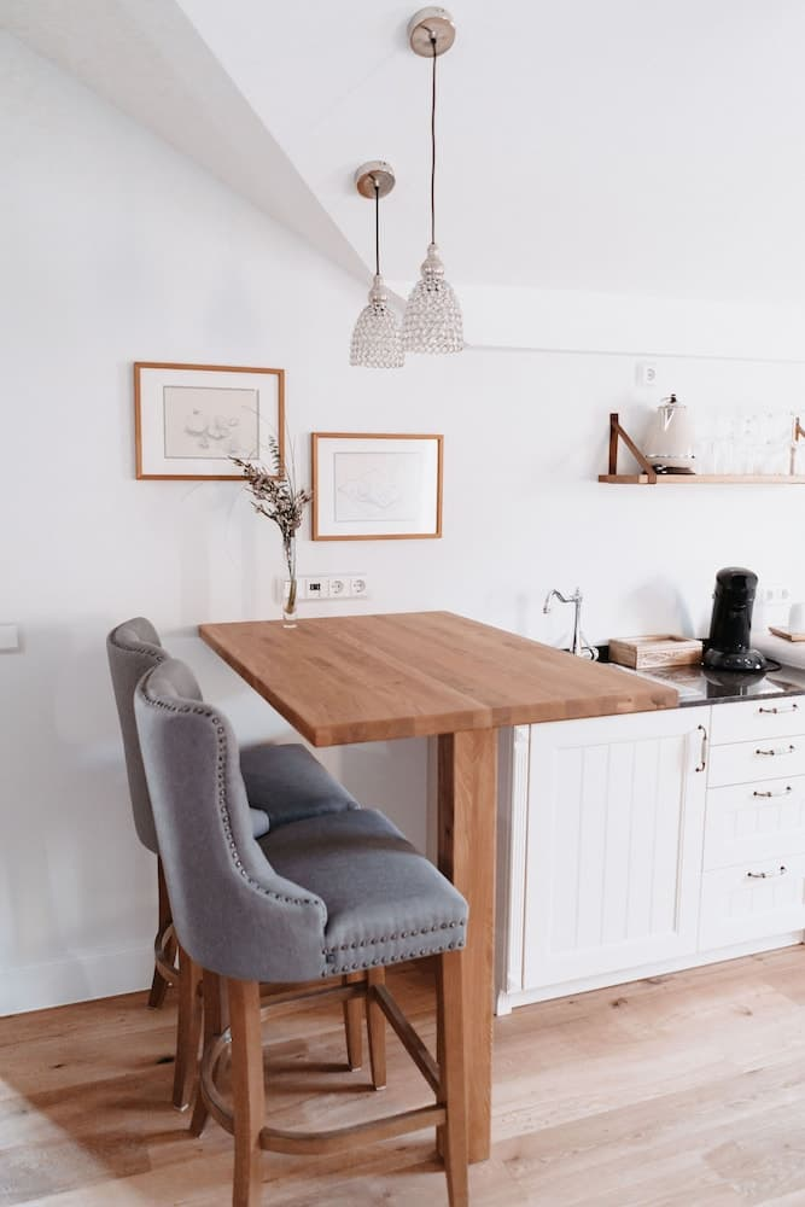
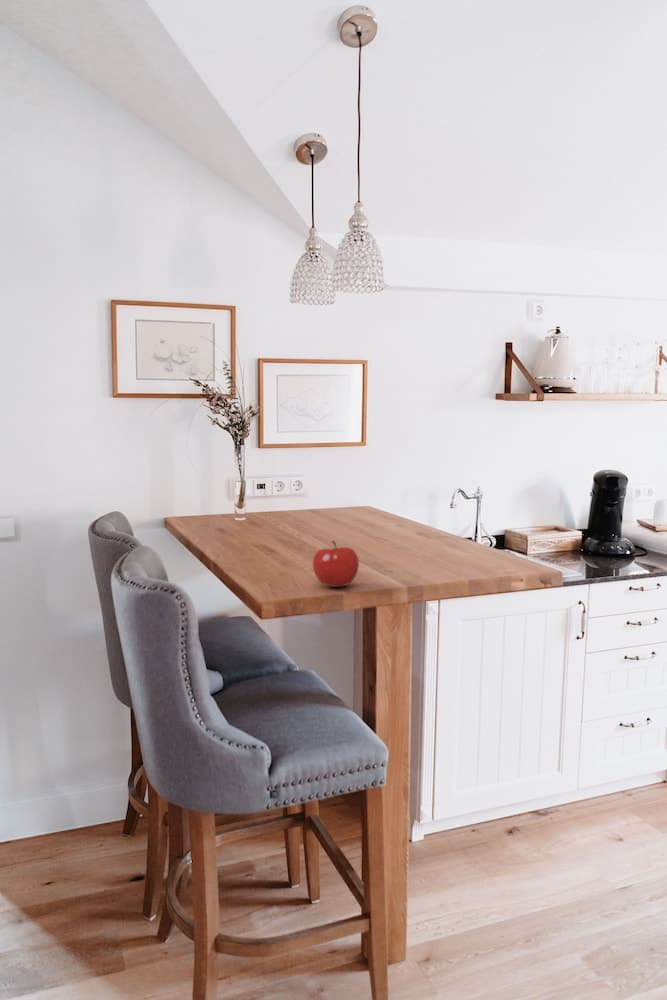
+ fruit [312,540,360,588]
